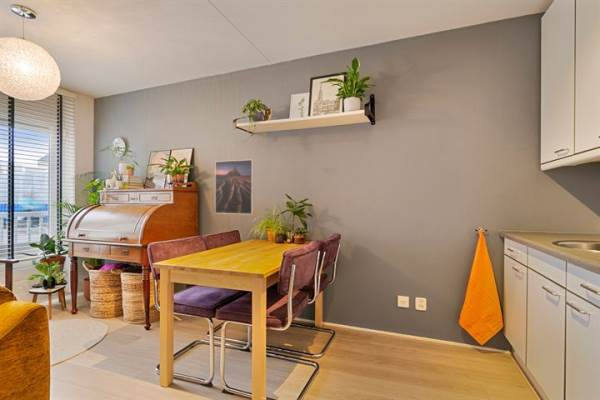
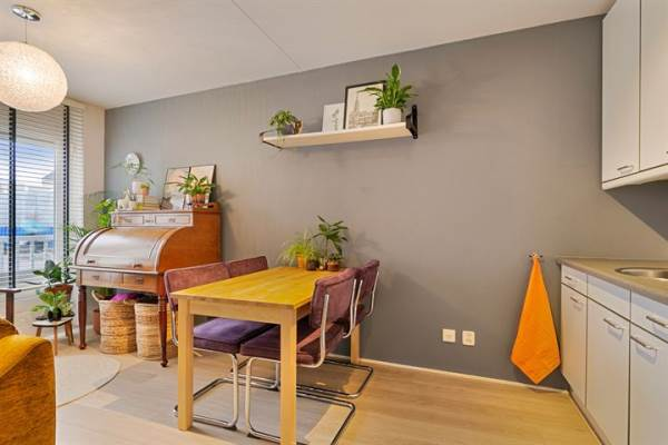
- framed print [214,159,255,215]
